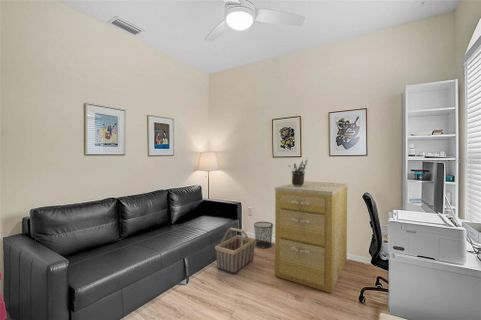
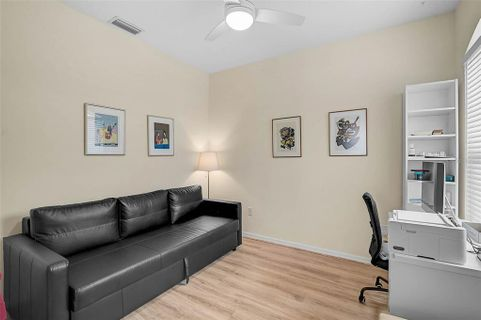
- basket [214,227,256,275]
- waste bin [253,221,274,249]
- filing cabinet [274,180,348,294]
- potted plant [288,157,309,187]
